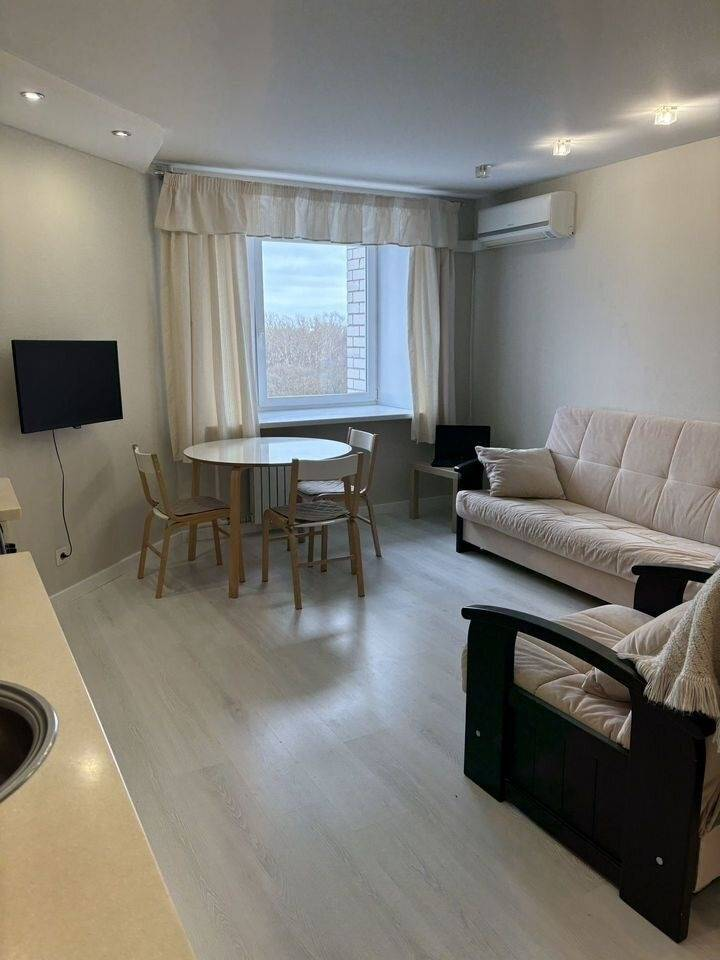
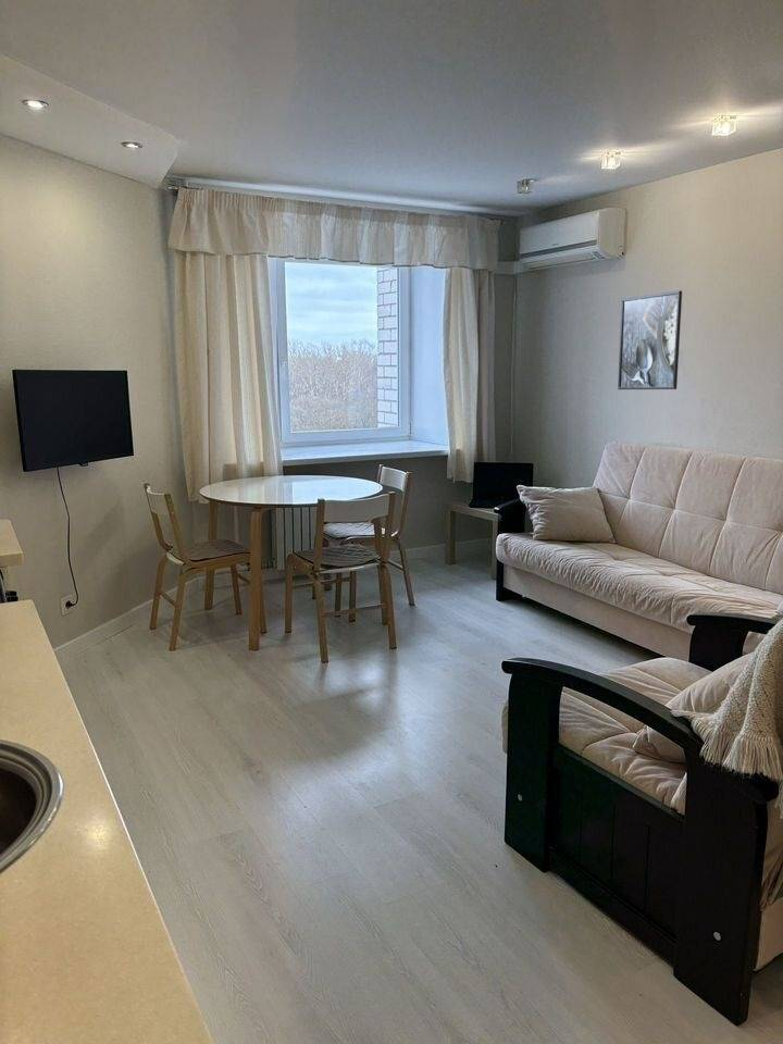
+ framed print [617,289,683,390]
